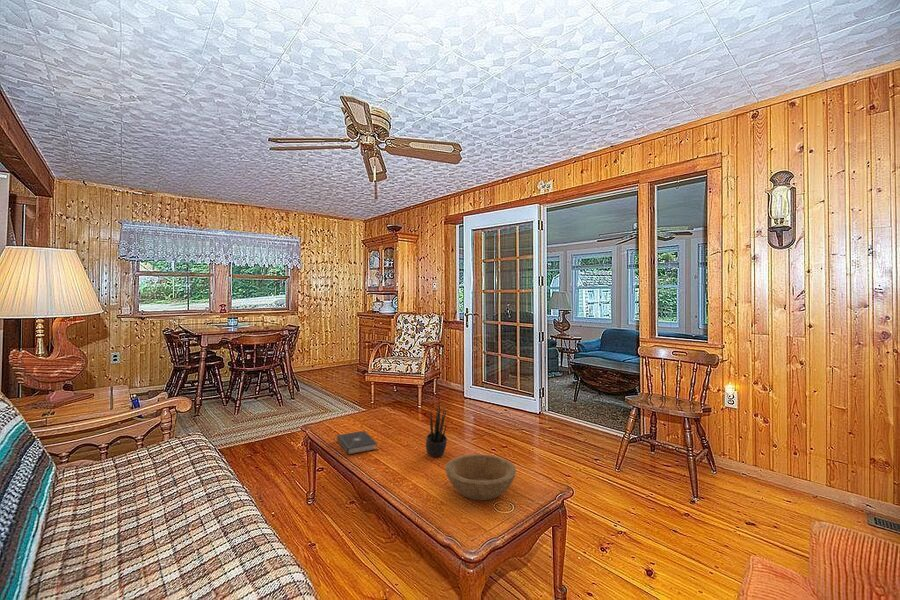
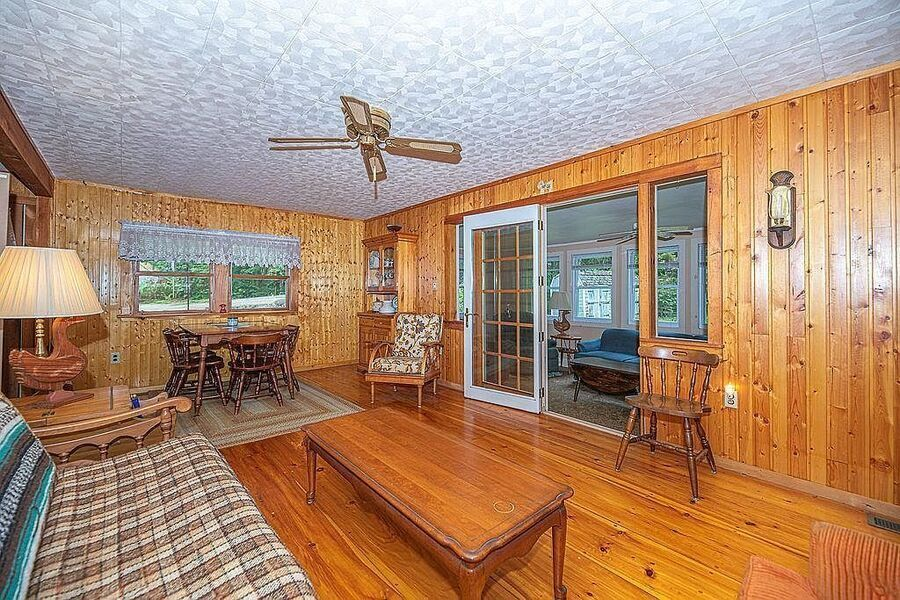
- potted plant [425,402,448,458]
- book [336,430,378,455]
- bowl [444,453,517,502]
